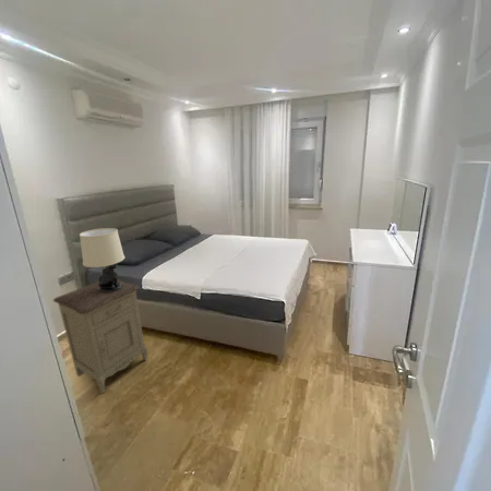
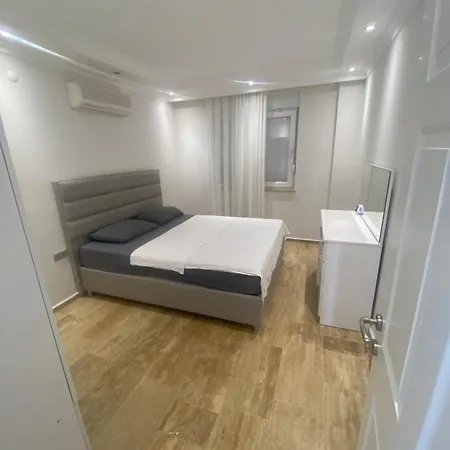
- nightstand [52,278,148,394]
- table lamp [79,227,125,291]
